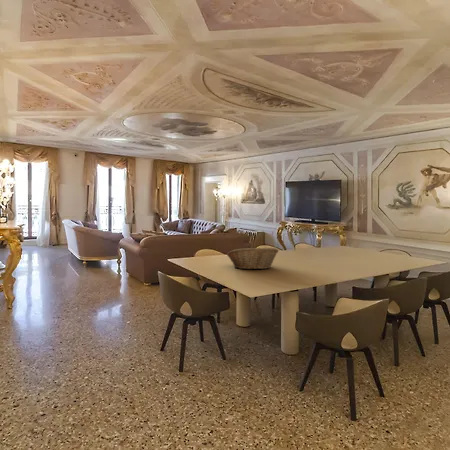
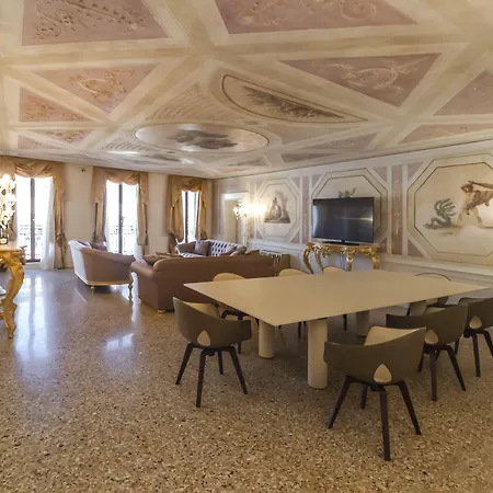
- fruit basket [226,247,279,270]
